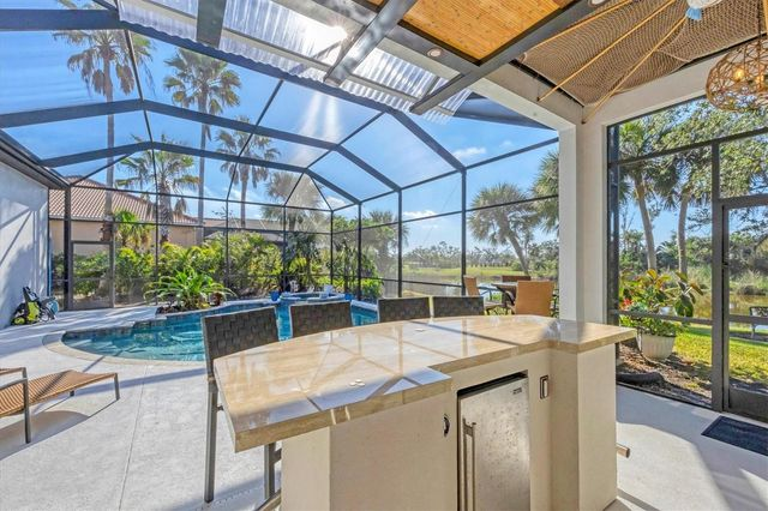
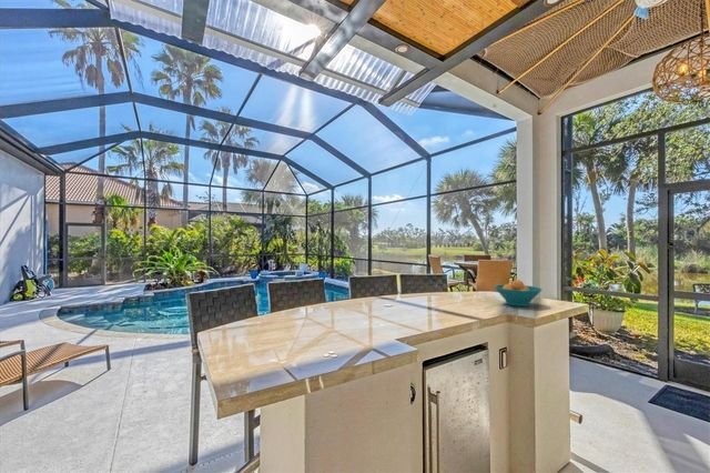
+ fruit bowl [494,279,544,308]
